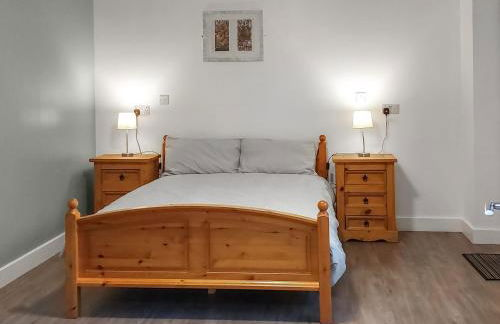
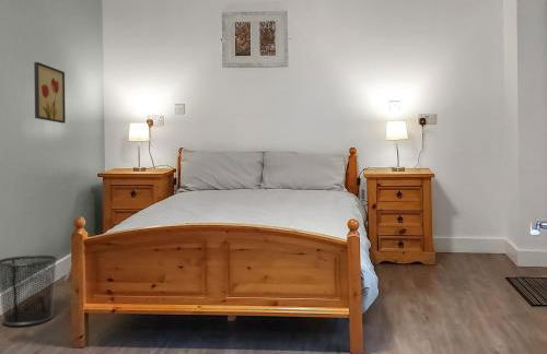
+ wall art [33,61,67,125]
+ waste bin [0,255,58,327]
